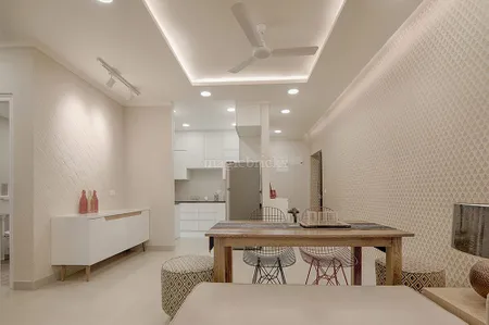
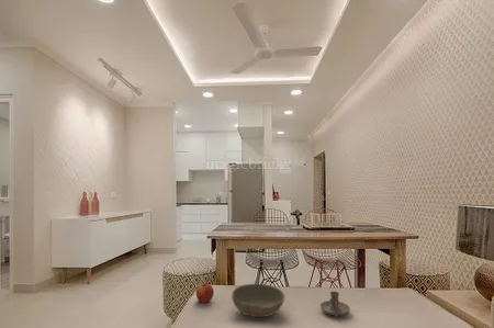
+ apple [195,281,215,304]
+ bowl [231,283,287,318]
+ candle holder [319,291,351,318]
